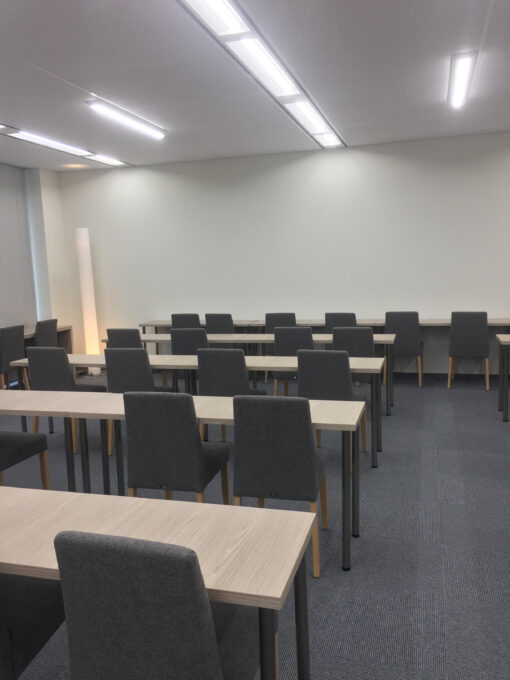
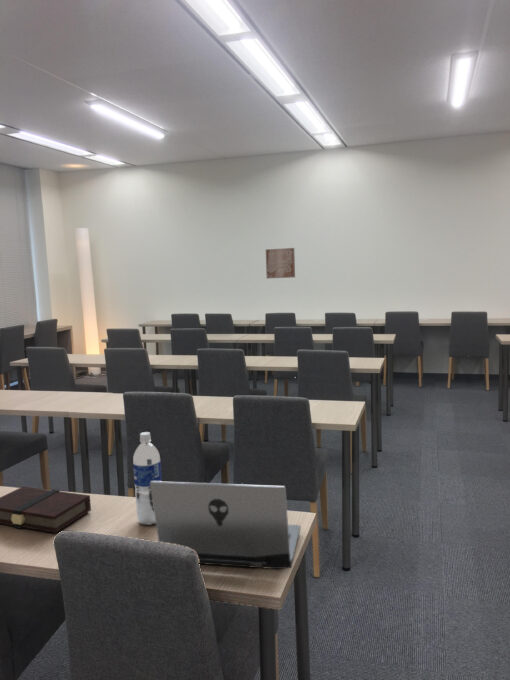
+ wall art [265,247,296,279]
+ book [0,486,92,534]
+ laptop [150,481,301,570]
+ water bottle [132,431,162,526]
